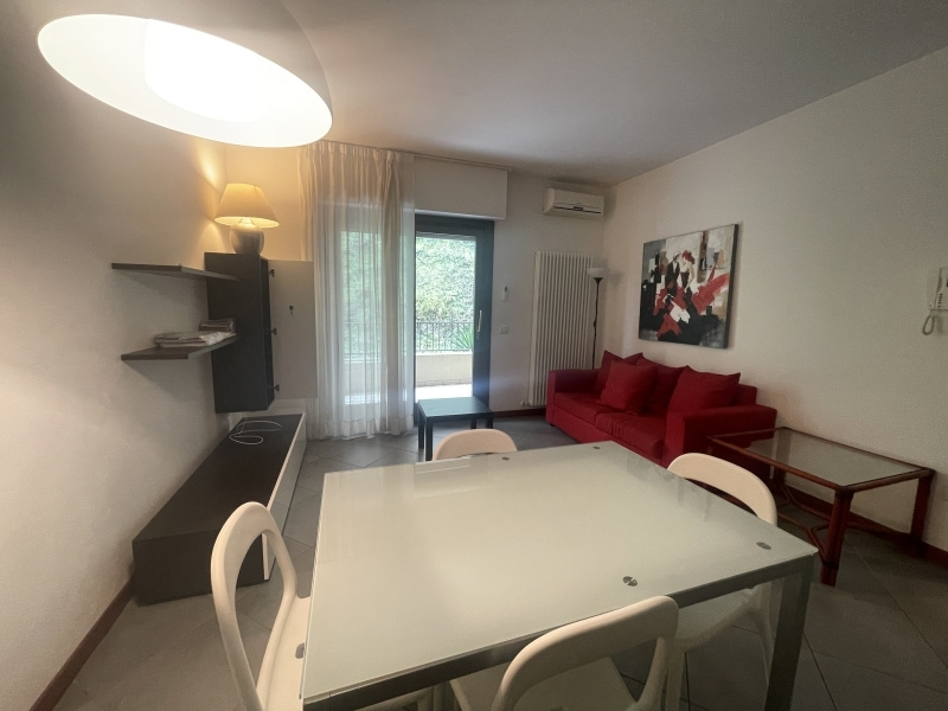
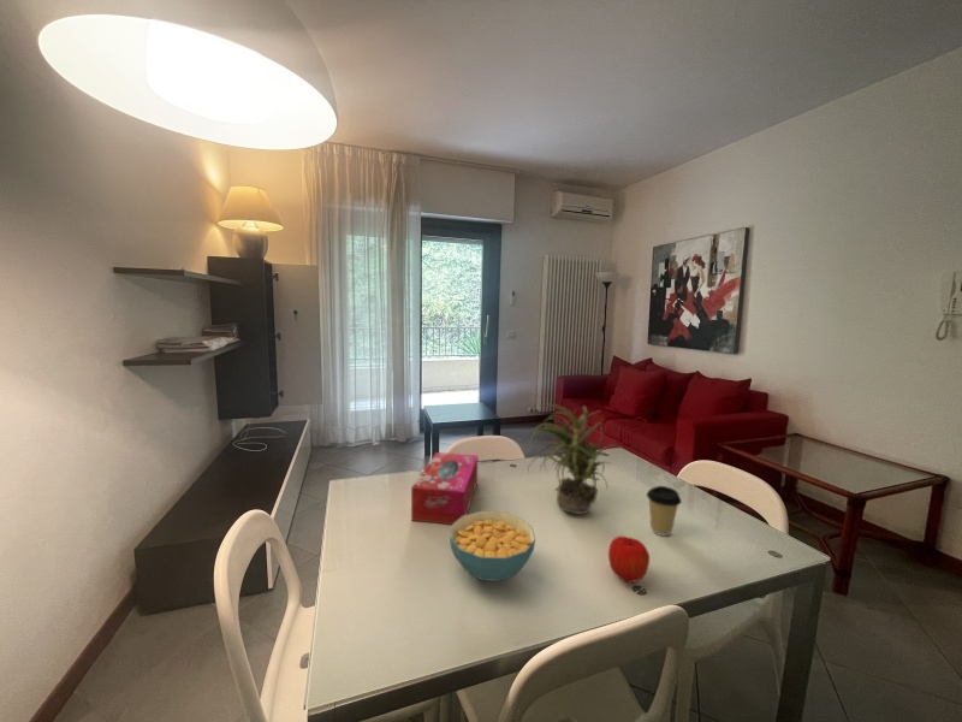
+ potted plant [524,403,625,515]
+ cereal bowl [449,510,536,582]
+ fruit [607,535,651,584]
+ coffee cup [646,485,683,537]
+ tissue box [410,451,480,526]
